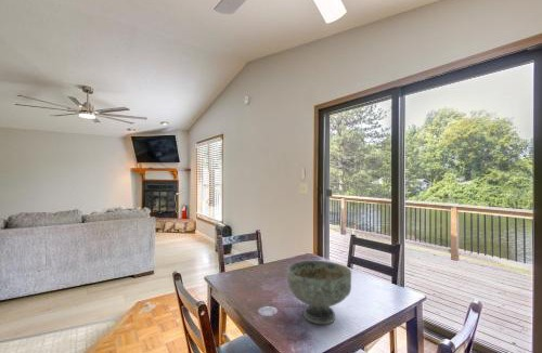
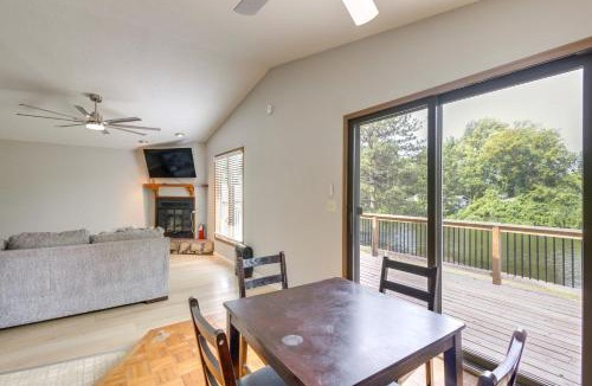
- decorative bowl [286,260,352,325]
